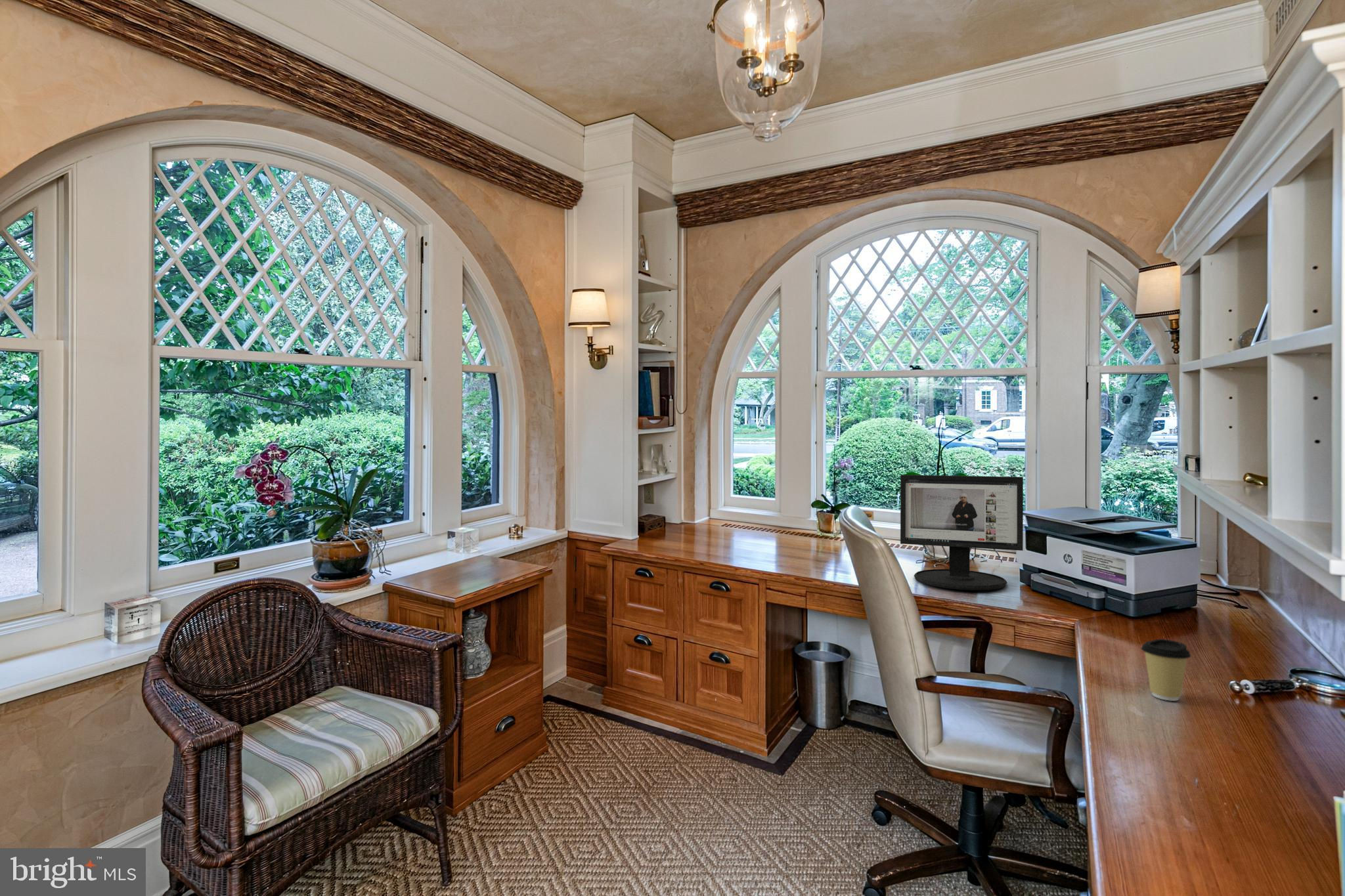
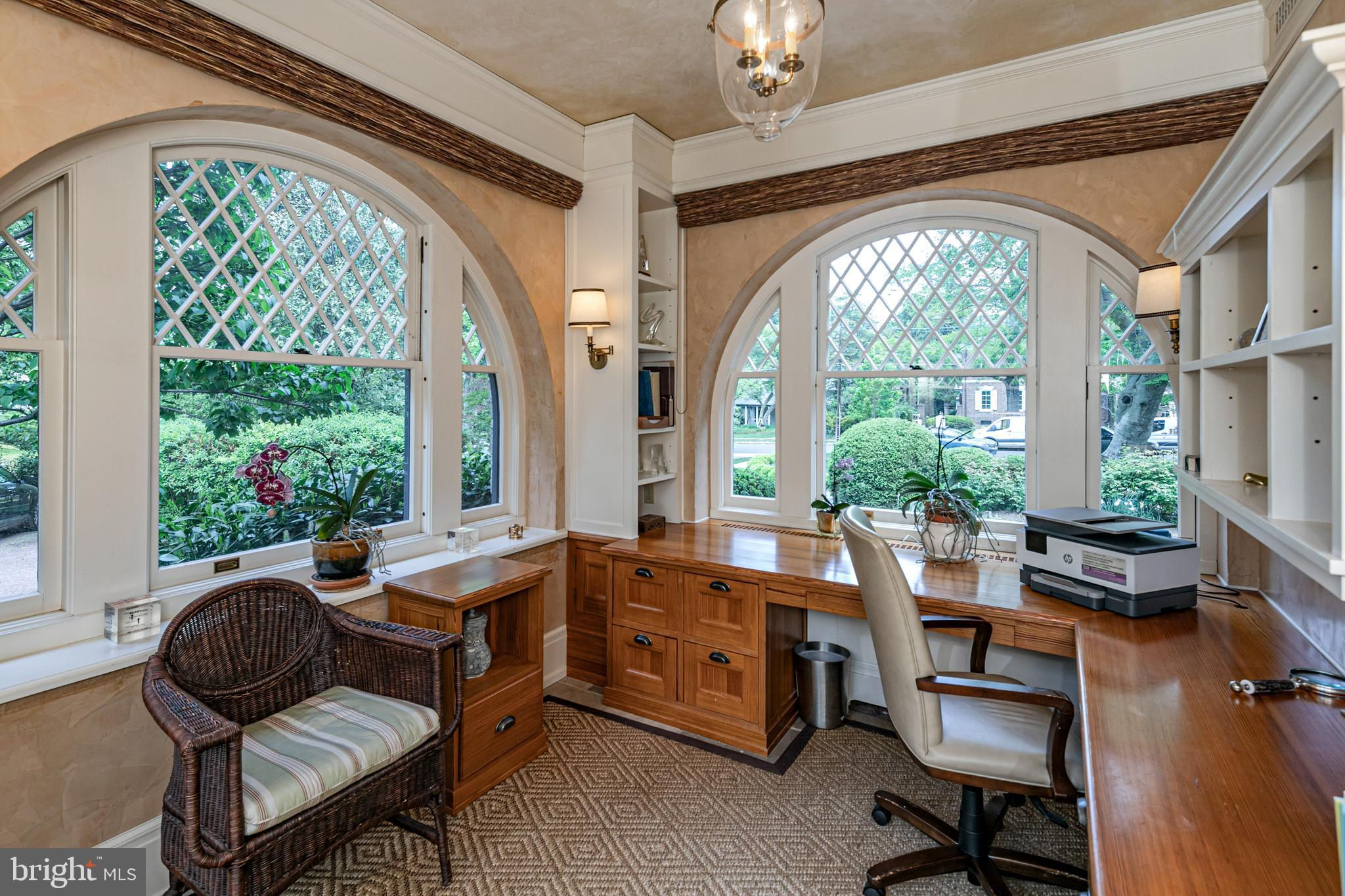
- computer monitor [900,474,1024,591]
- coffee cup [1140,638,1192,702]
